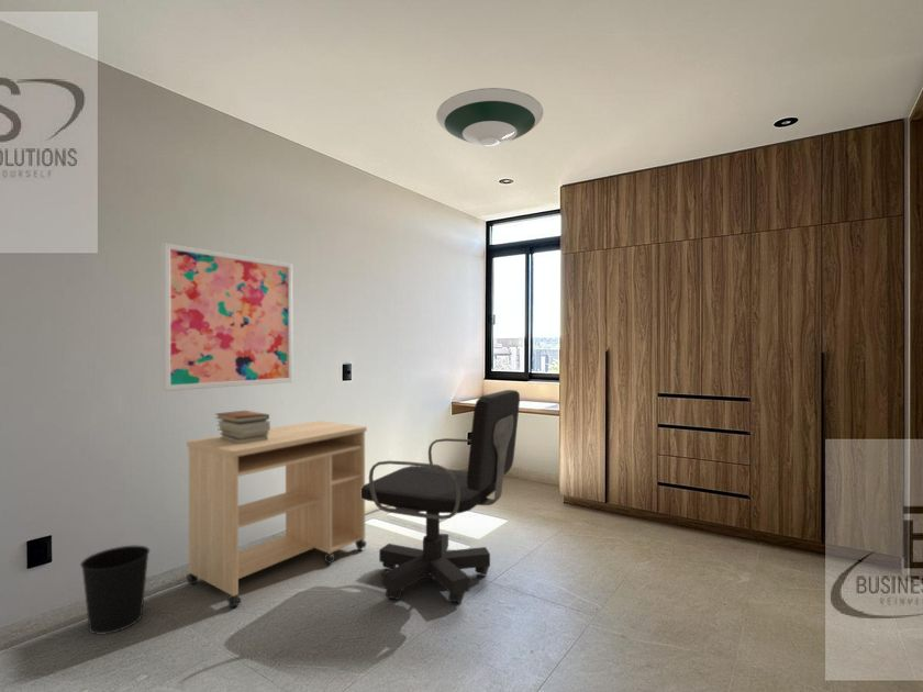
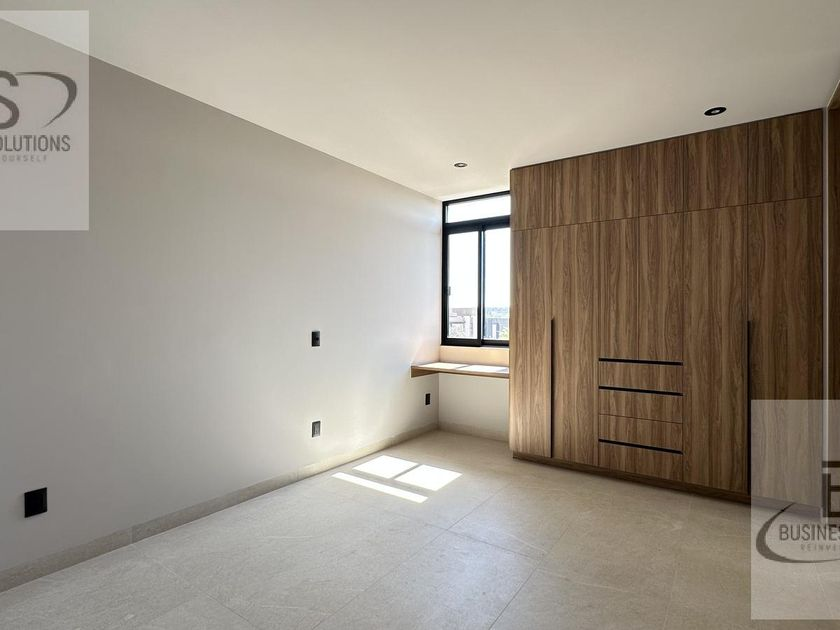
- wall art [160,242,293,392]
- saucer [435,87,544,147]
- desk [186,420,368,609]
- wastebasket [79,545,151,636]
- office chair [362,389,521,604]
- book stack [214,410,271,444]
